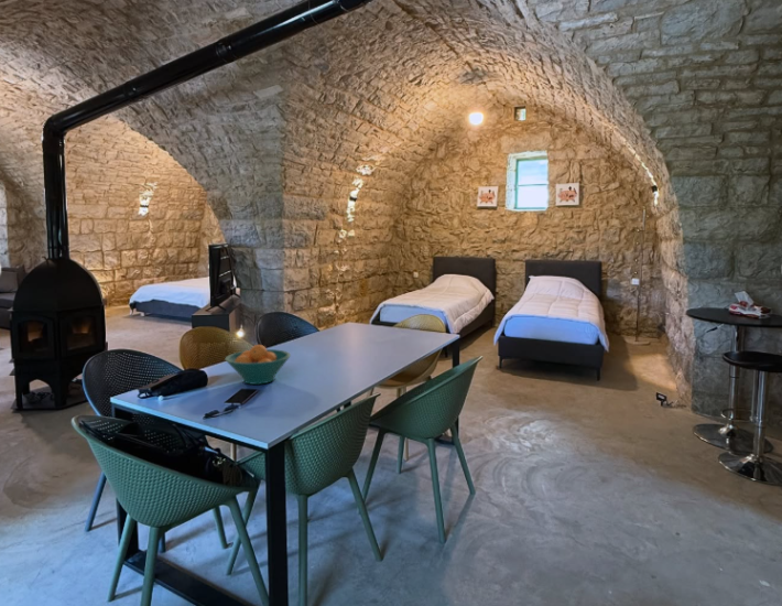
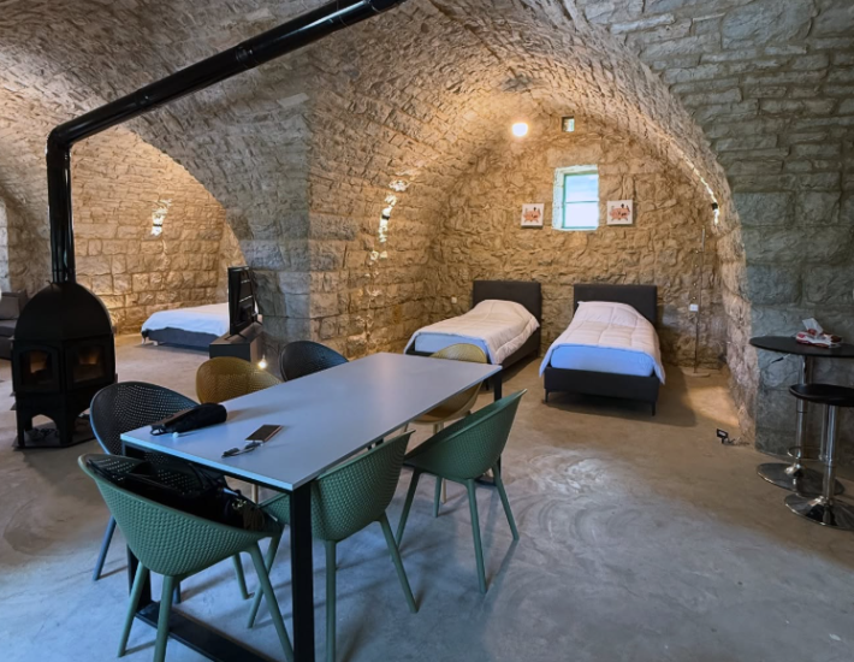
- fruit bowl [224,344,292,386]
